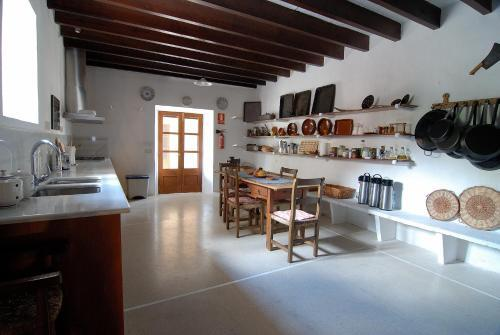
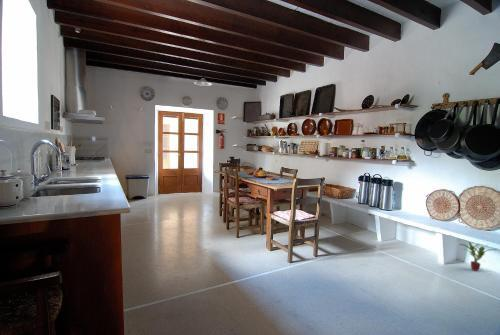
+ potted plant [458,241,496,272]
